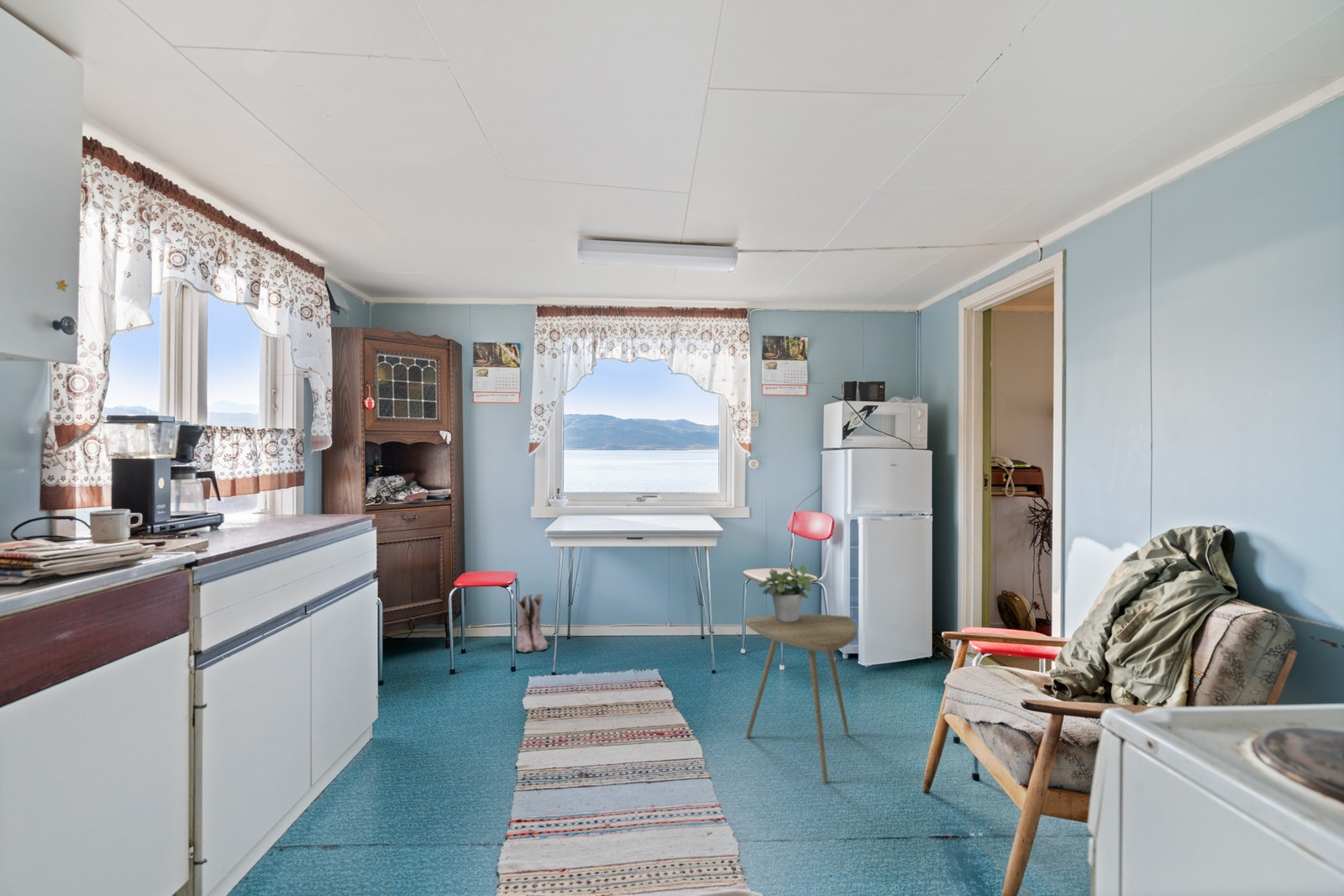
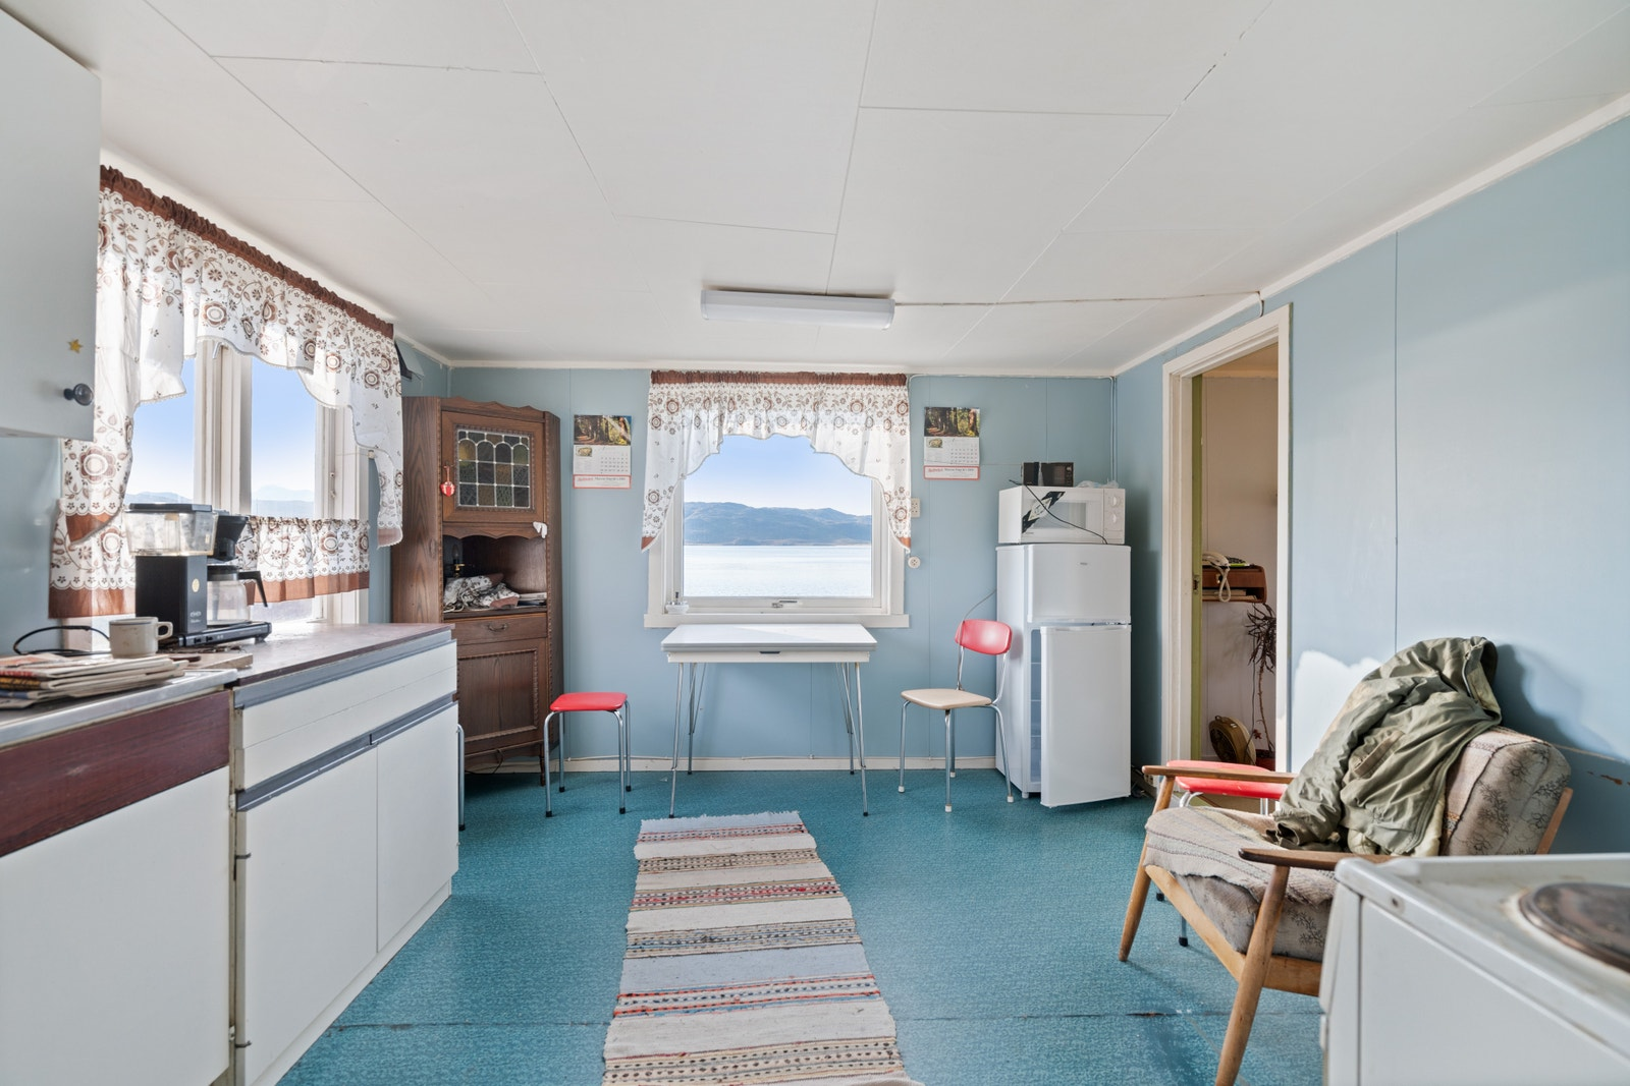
- boots [516,592,549,653]
- side table [744,613,858,784]
- potted plant [758,564,815,621]
